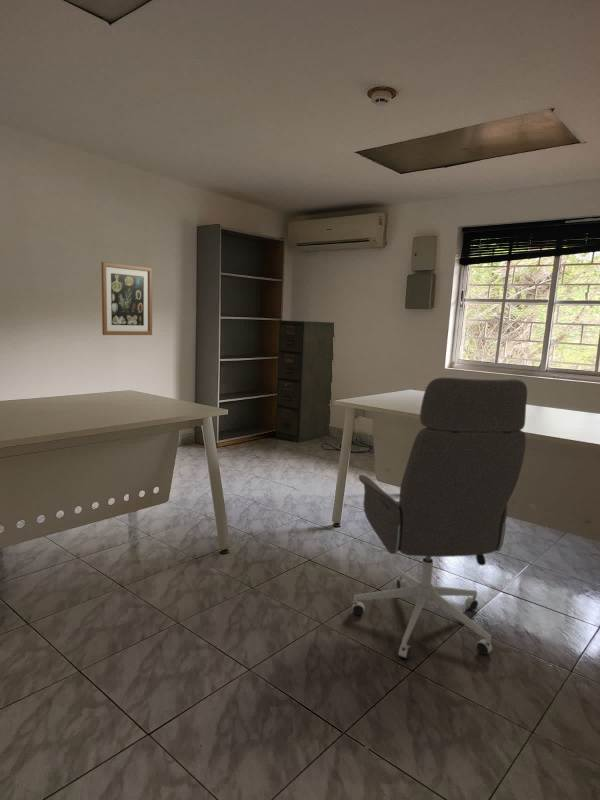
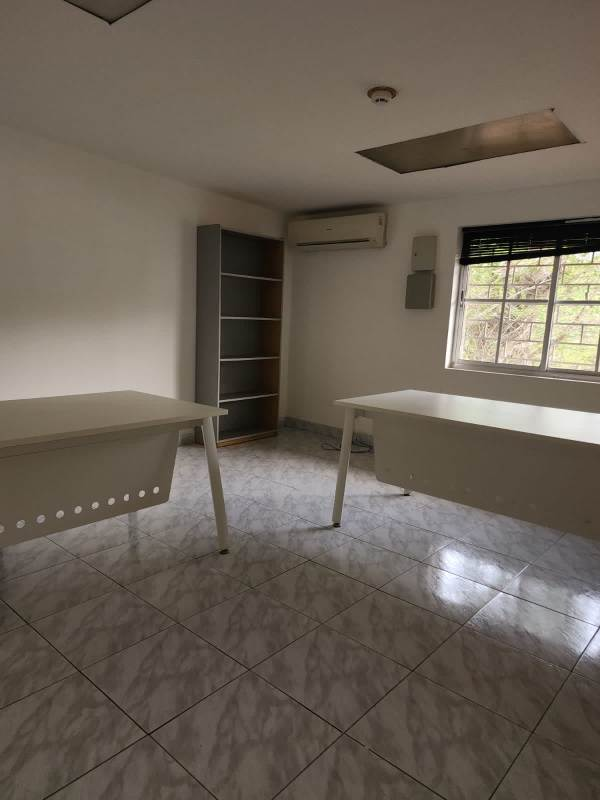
- office chair [351,377,528,660]
- filing cabinet [275,319,335,443]
- wall art [100,261,153,336]
